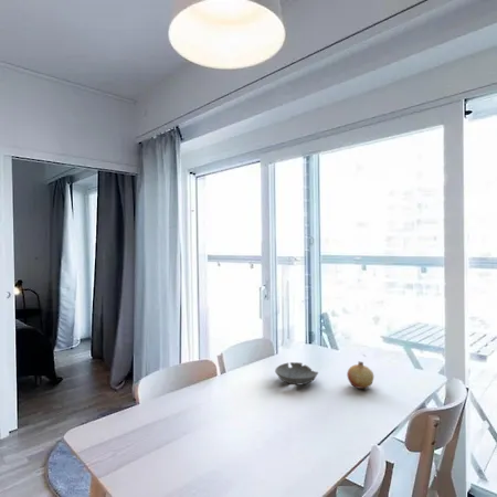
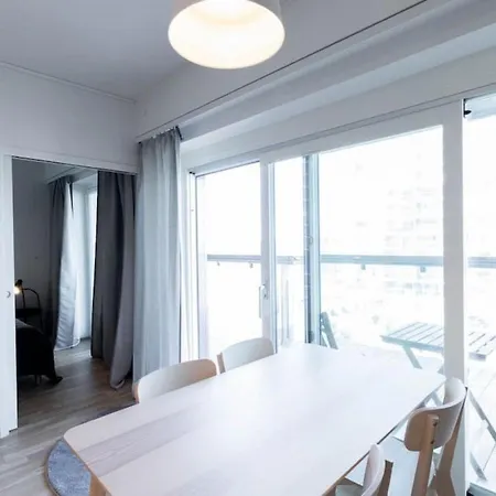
- bowl [274,361,319,385]
- fruit [346,361,374,390]
